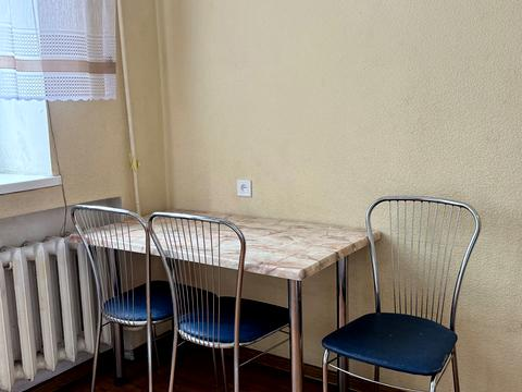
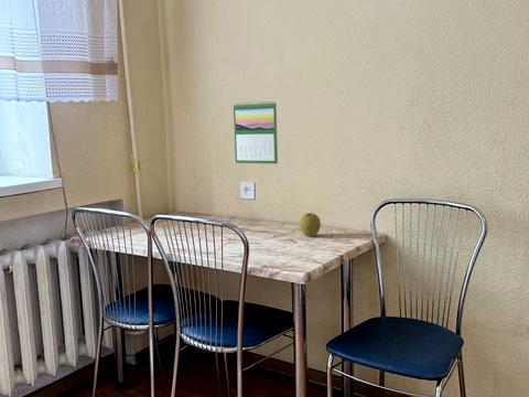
+ fruit [299,212,322,237]
+ calendar [233,100,279,164]
